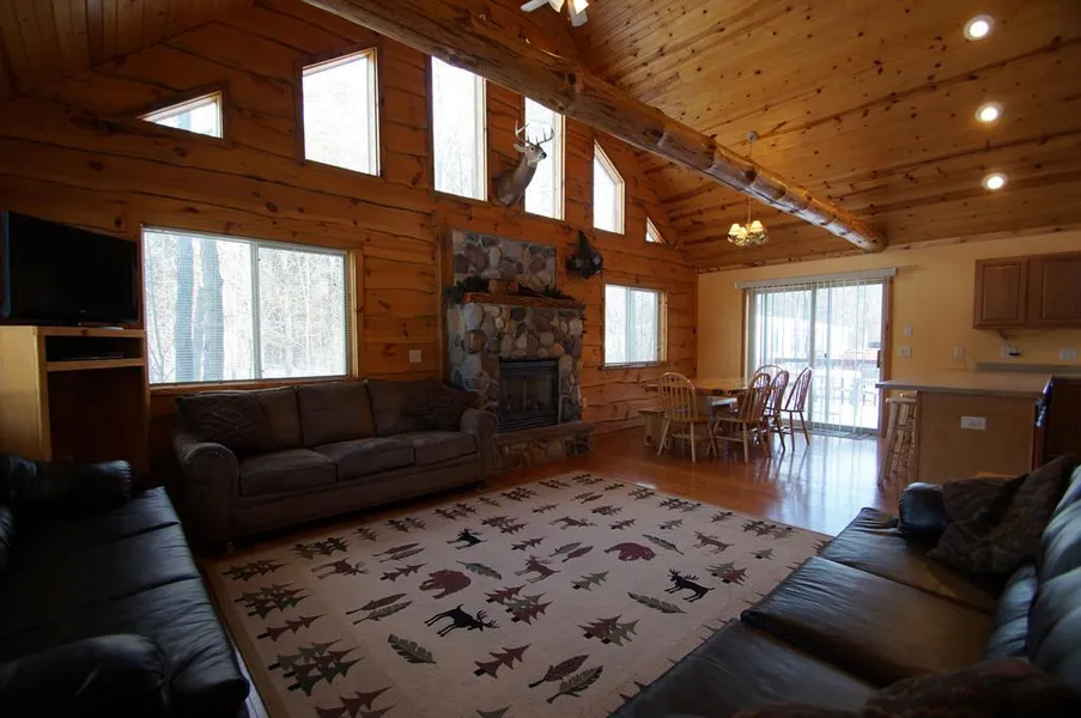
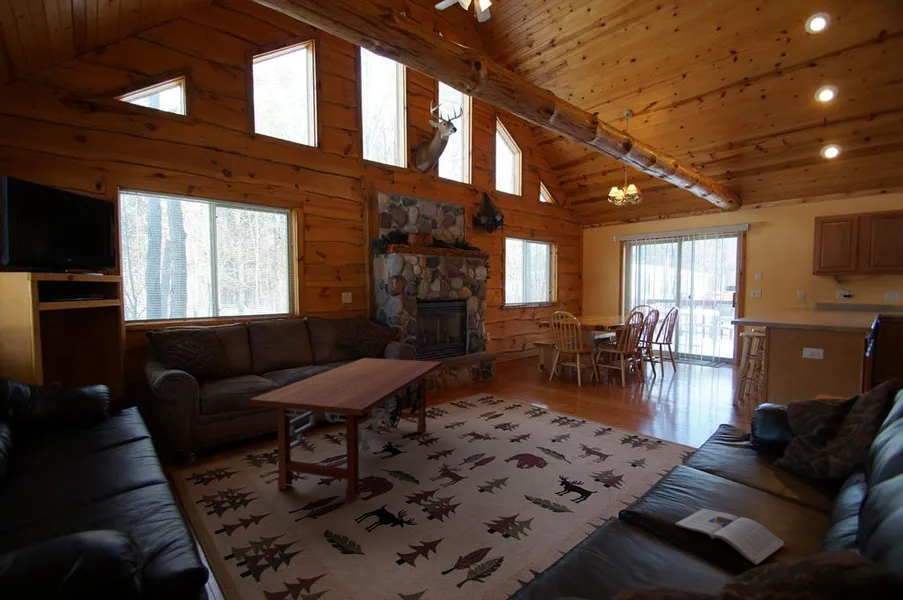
+ magazine [674,508,785,566]
+ coffee table [249,357,443,502]
